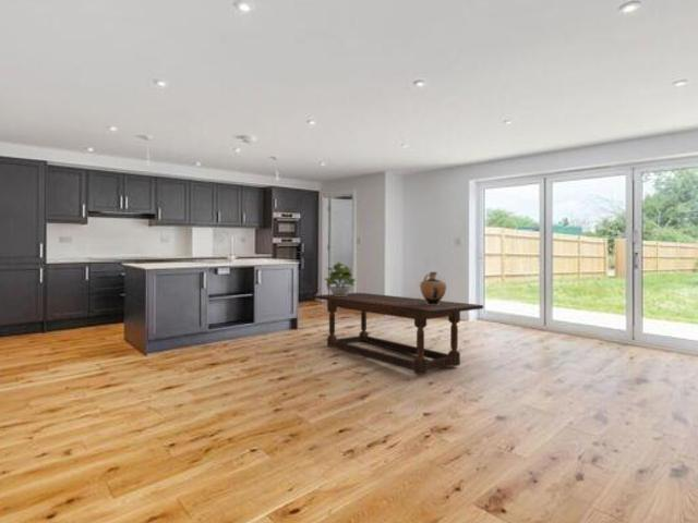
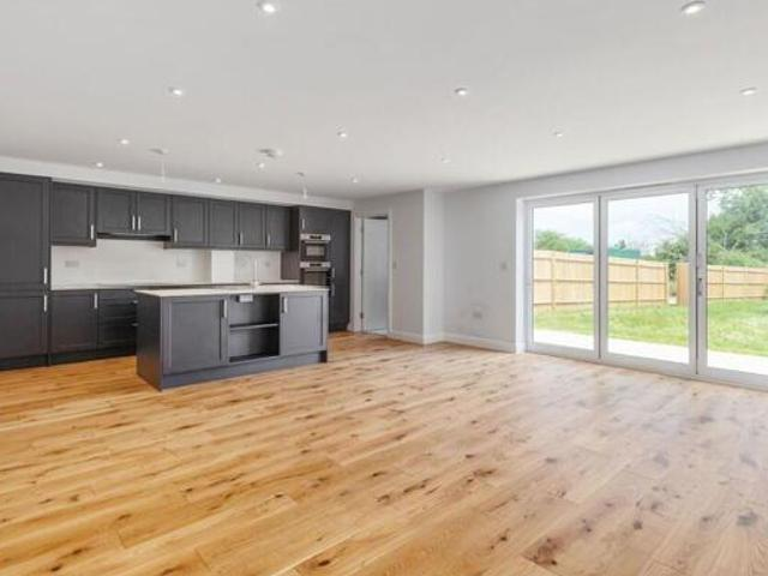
- potted plant [324,260,357,296]
- dining table [311,292,484,376]
- ceramic jug [419,271,447,305]
